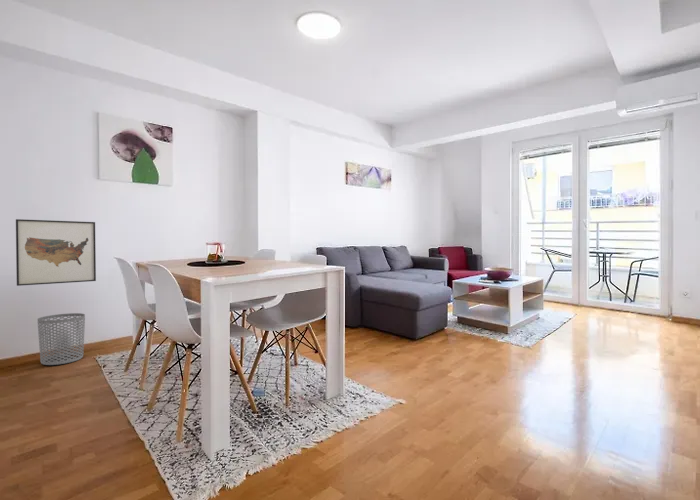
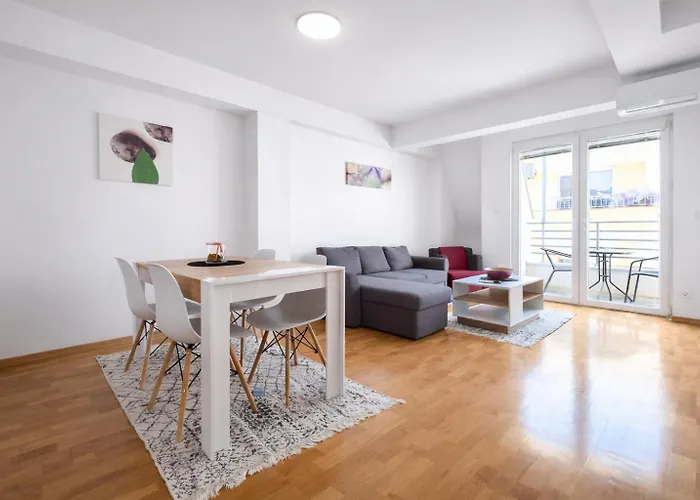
- wall art [15,218,97,287]
- waste bin [37,312,86,366]
